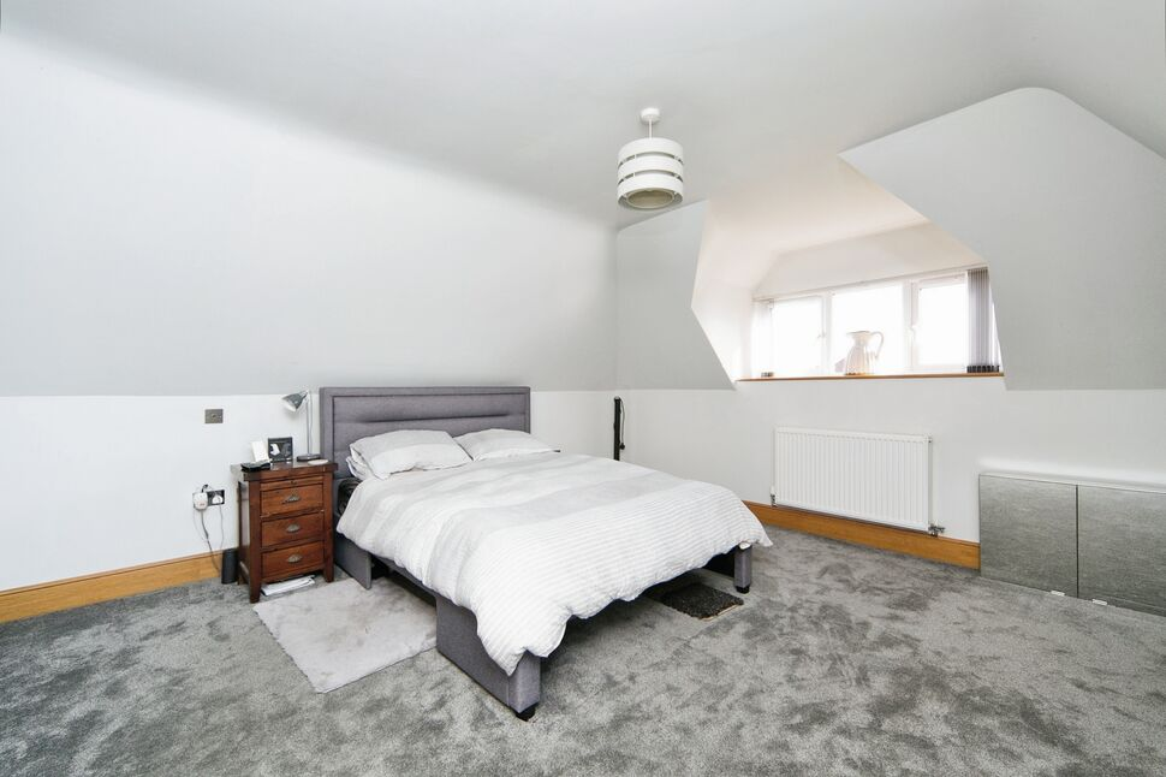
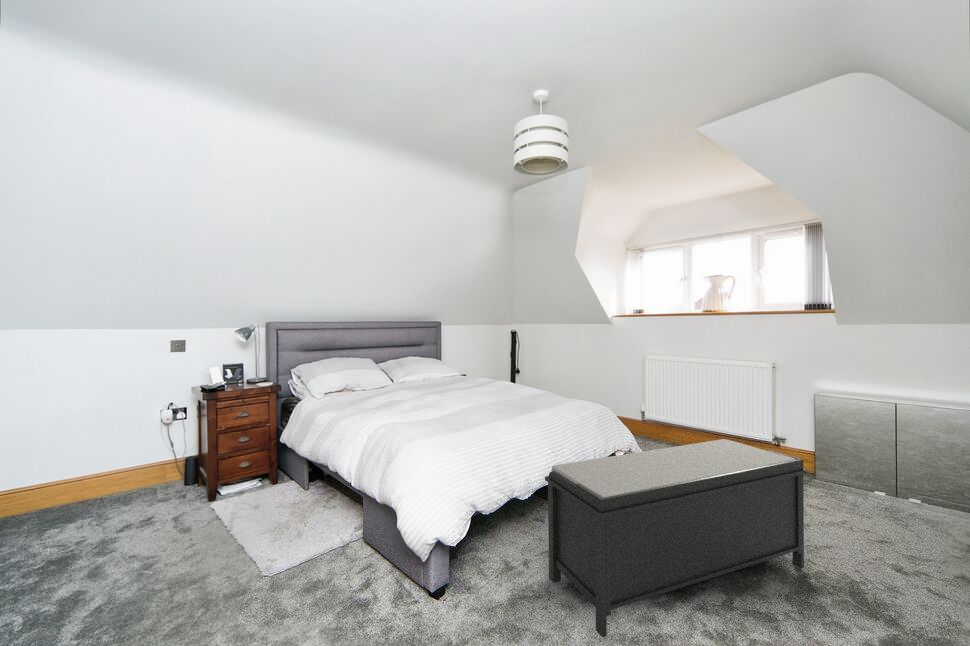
+ bench [544,438,808,638]
